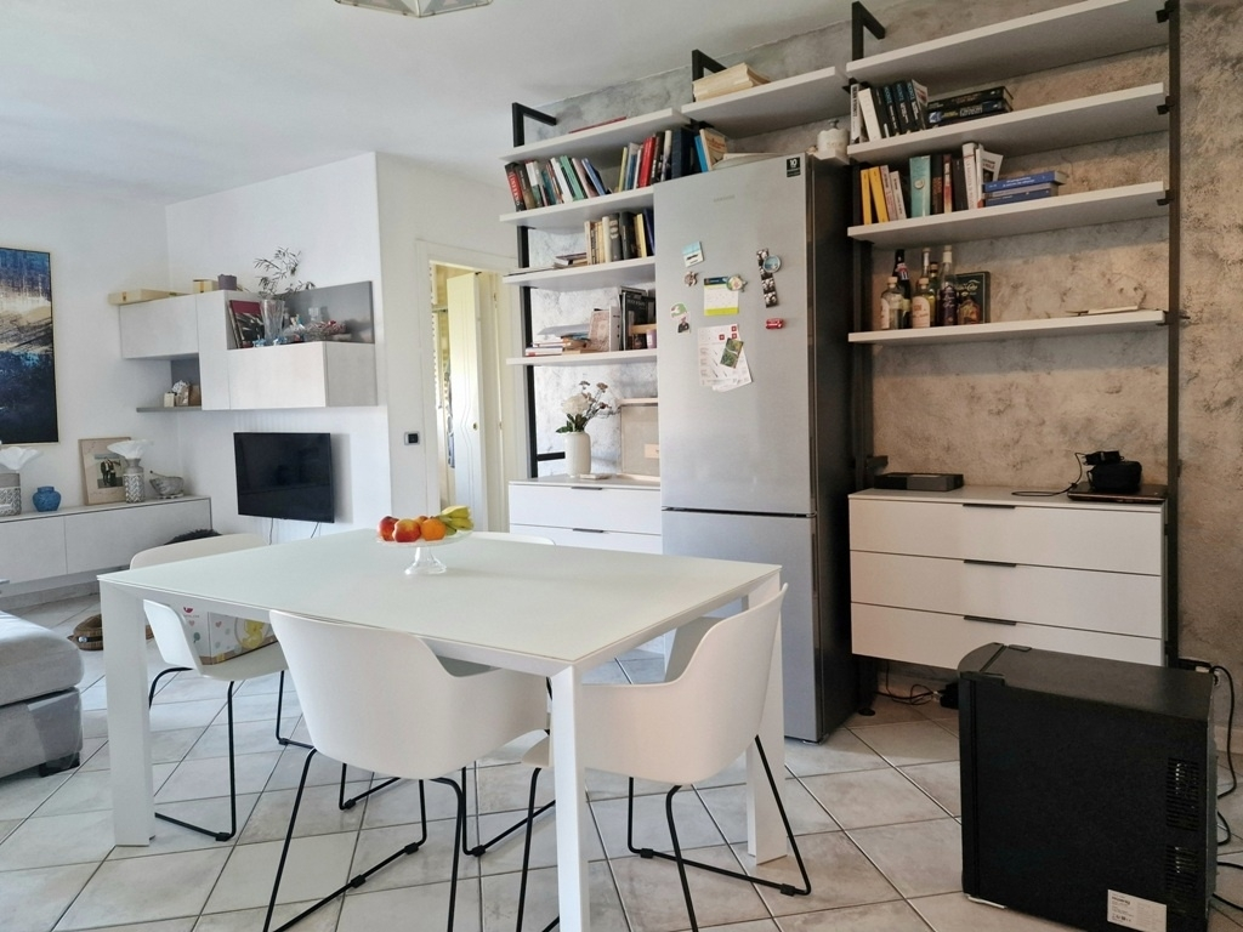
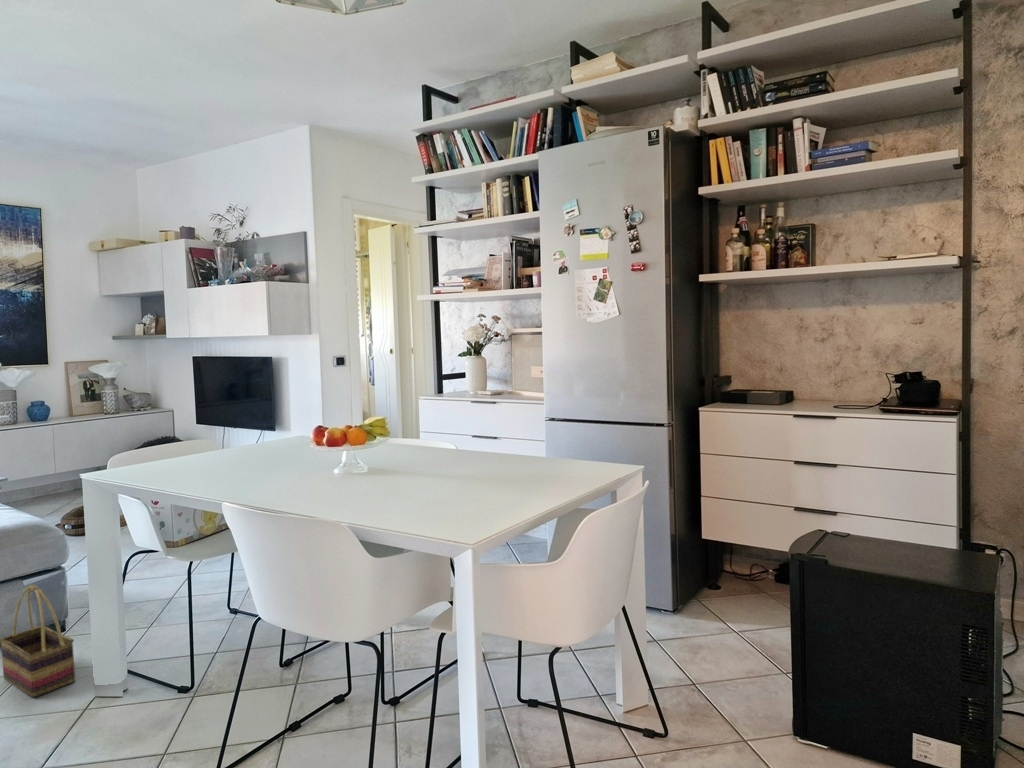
+ basket [0,584,76,699]
